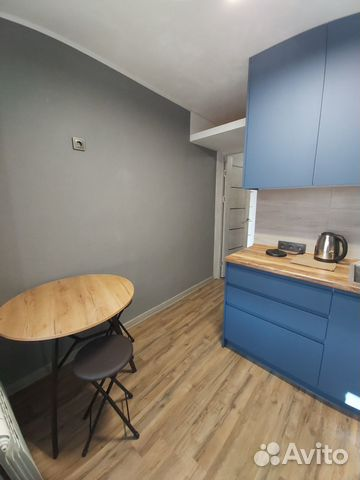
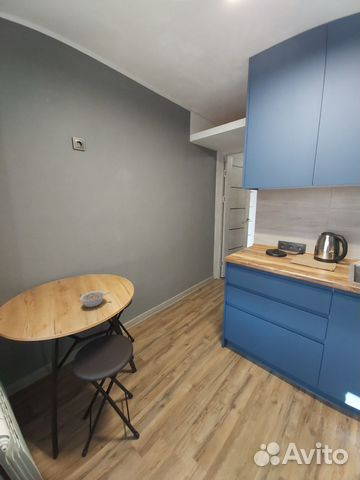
+ legume [79,290,111,308]
